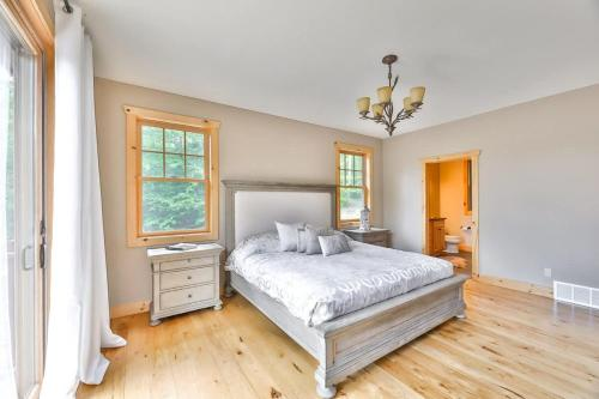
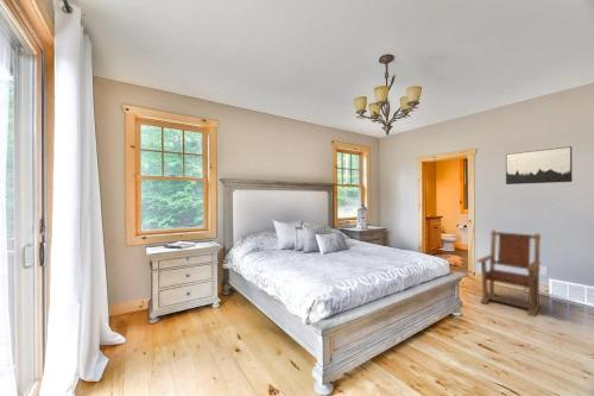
+ wall art [505,145,574,186]
+ armchair [476,230,542,318]
